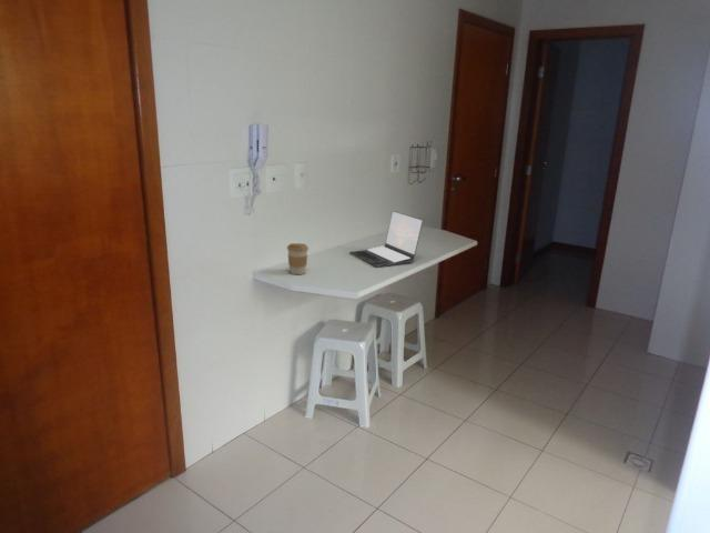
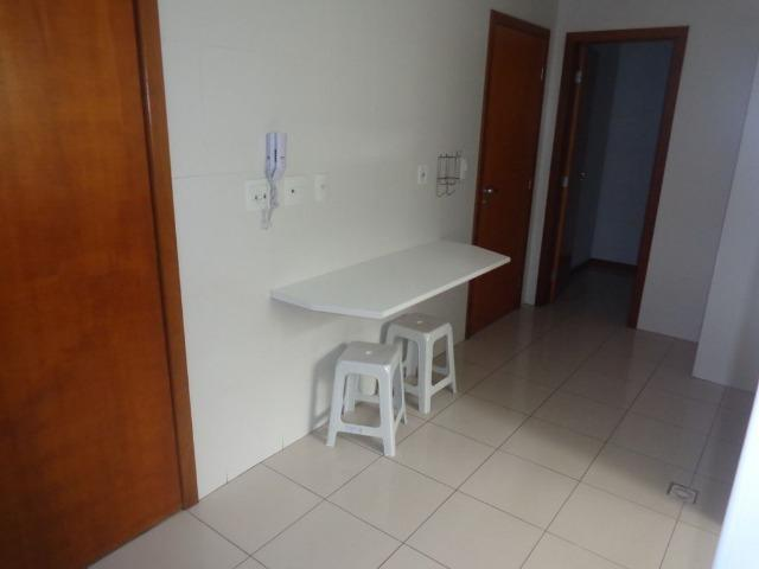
- laptop [348,210,424,269]
- coffee cup [286,242,310,275]
